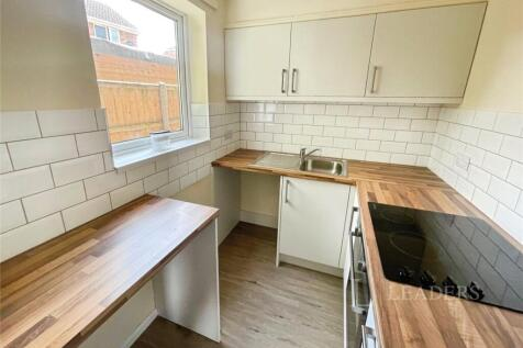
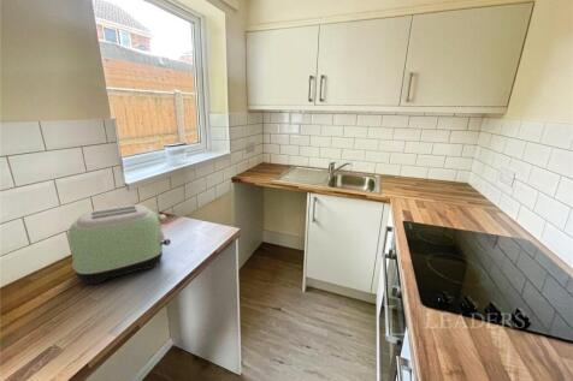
+ toaster [67,203,172,285]
